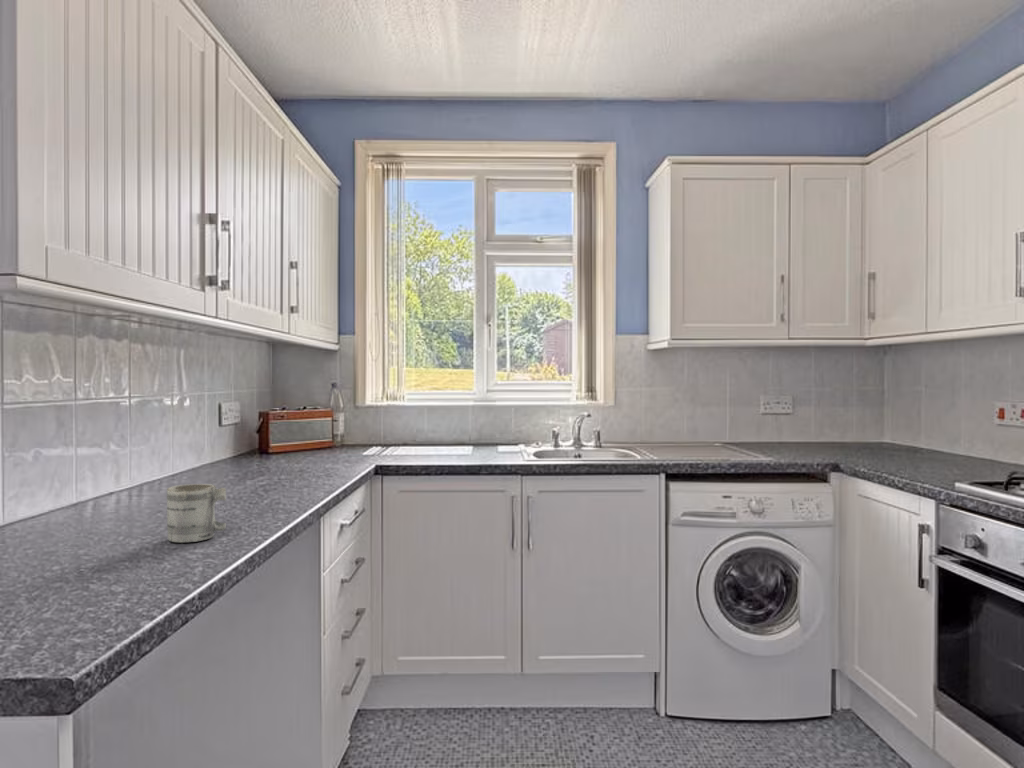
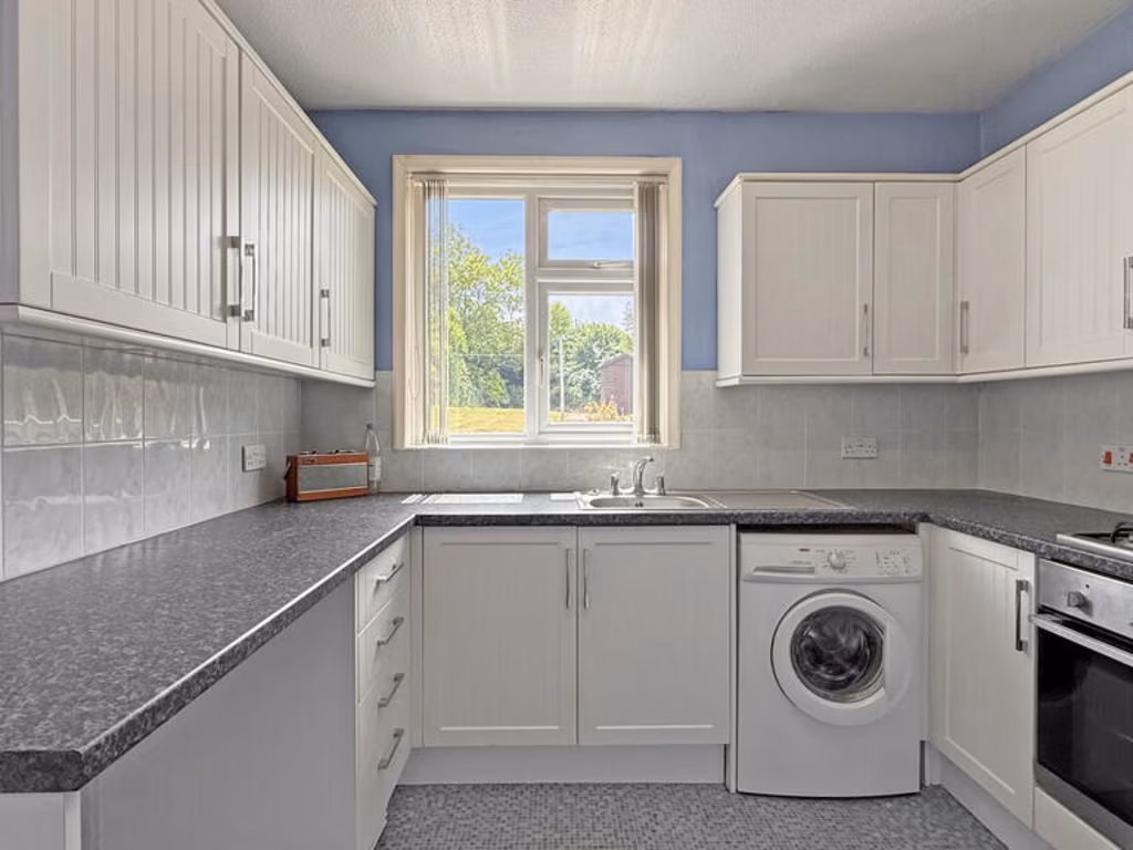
- mug [166,483,227,544]
